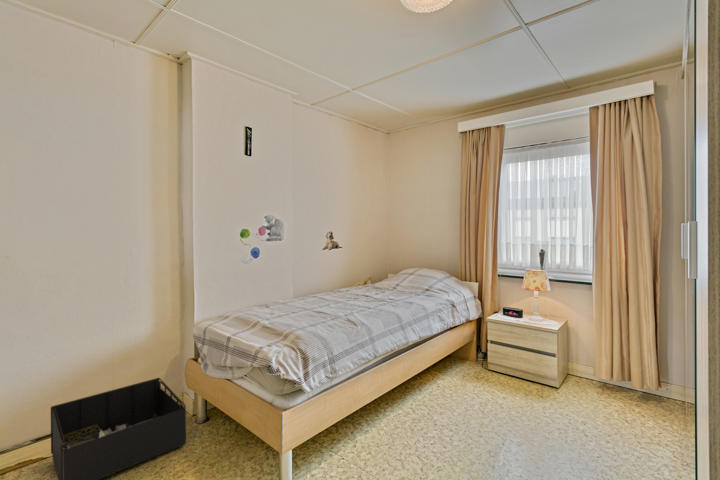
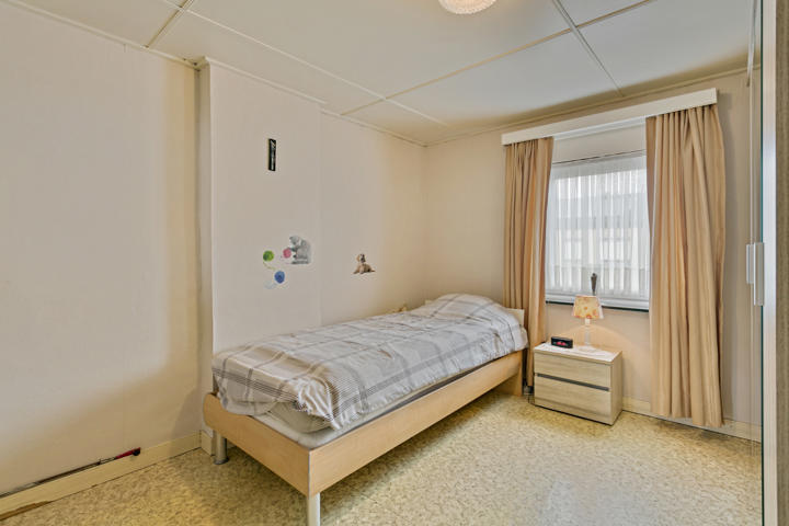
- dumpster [50,377,187,480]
